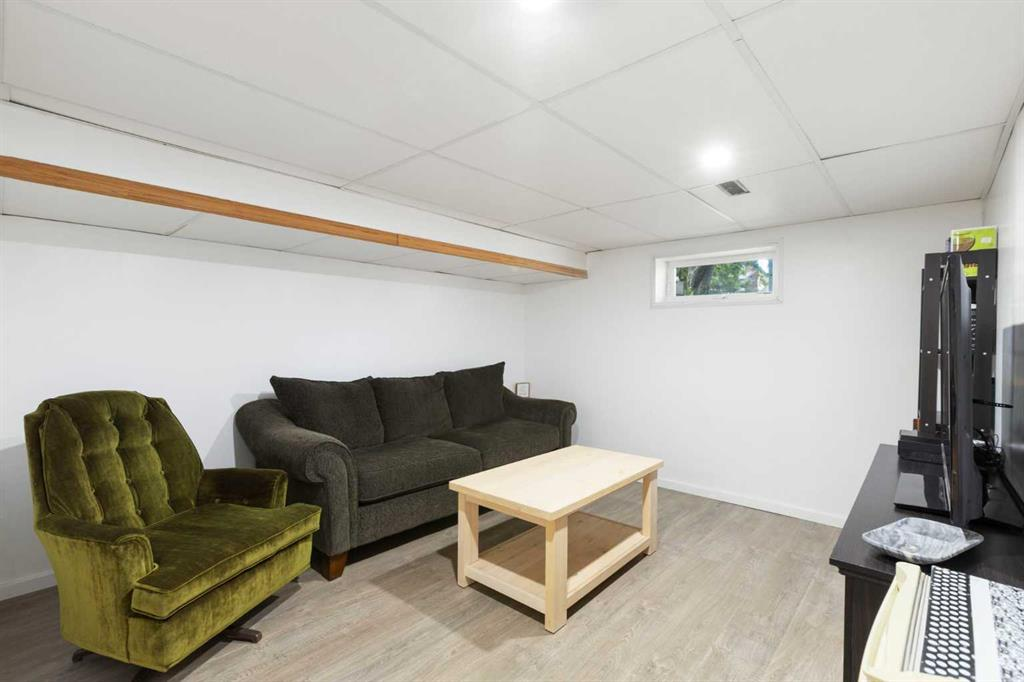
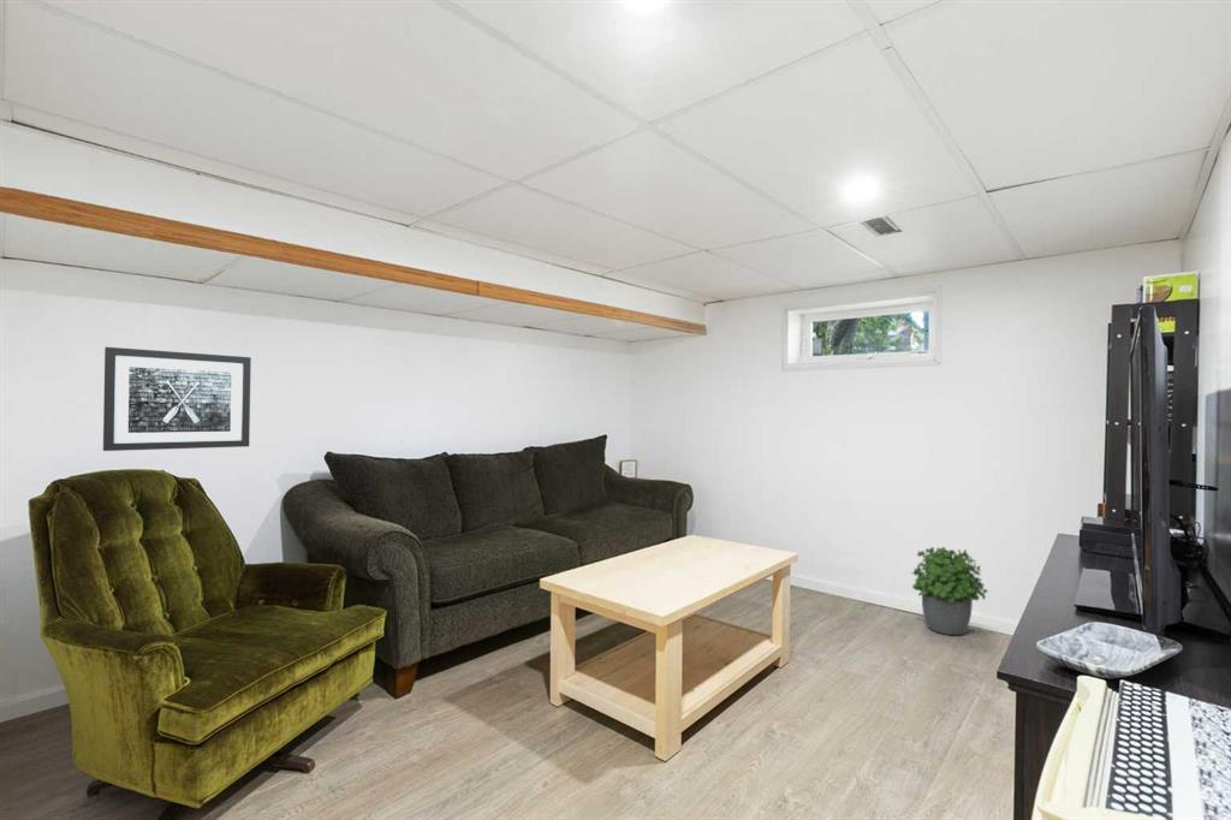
+ potted plant [910,546,989,636]
+ wall art [102,346,252,452]
